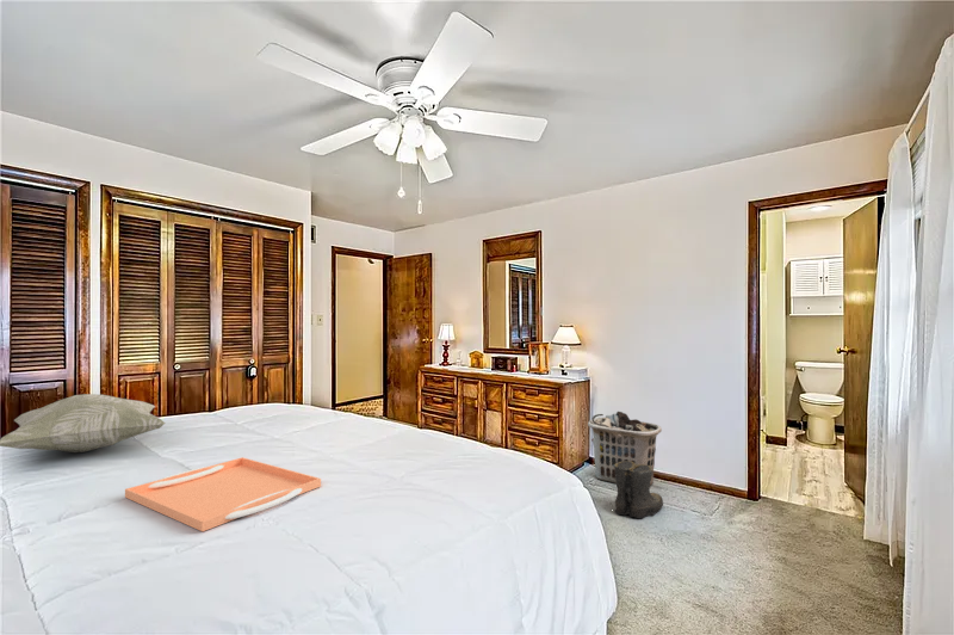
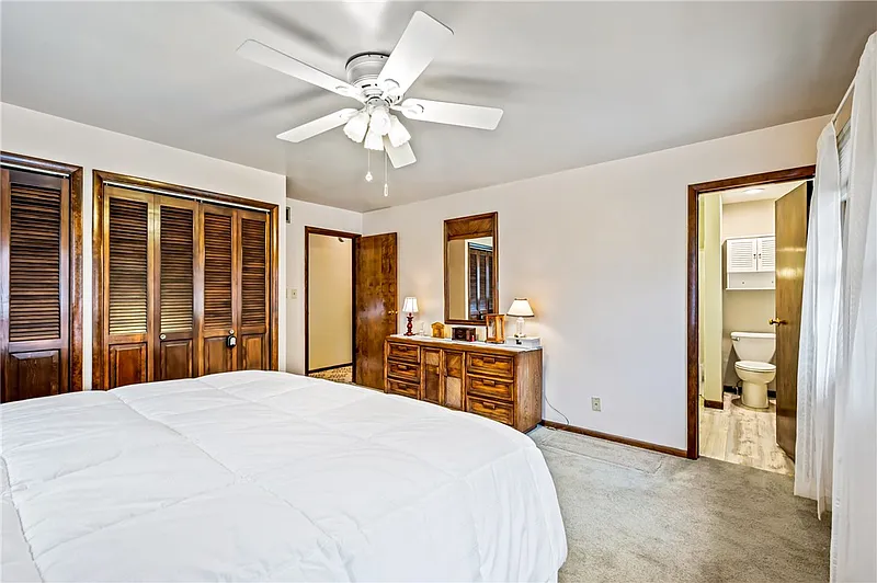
- clothes hamper [587,411,663,487]
- decorative pillow [0,393,167,454]
- boots [614,461,664,519]
- serving tray [124,456,322,532]
